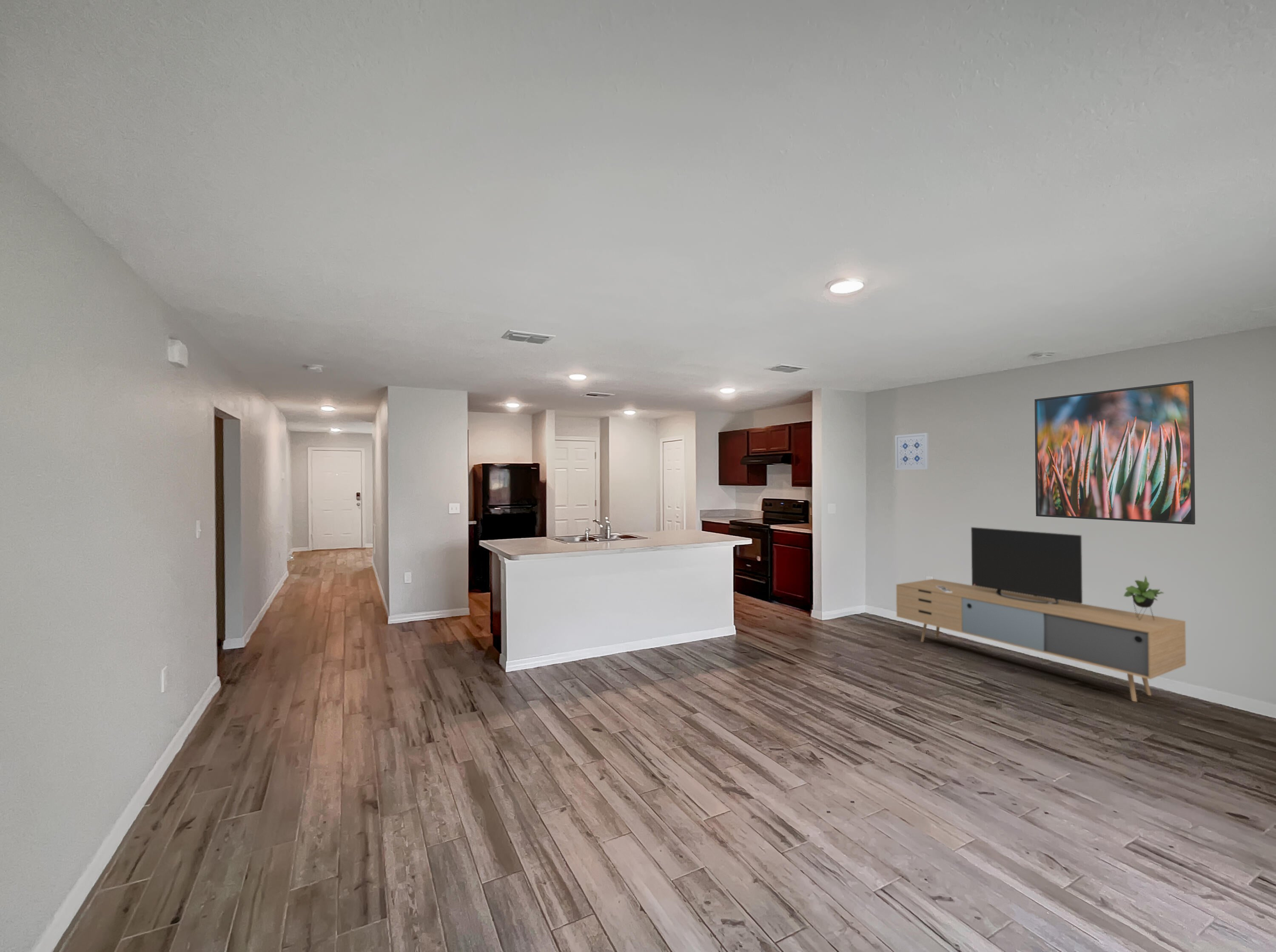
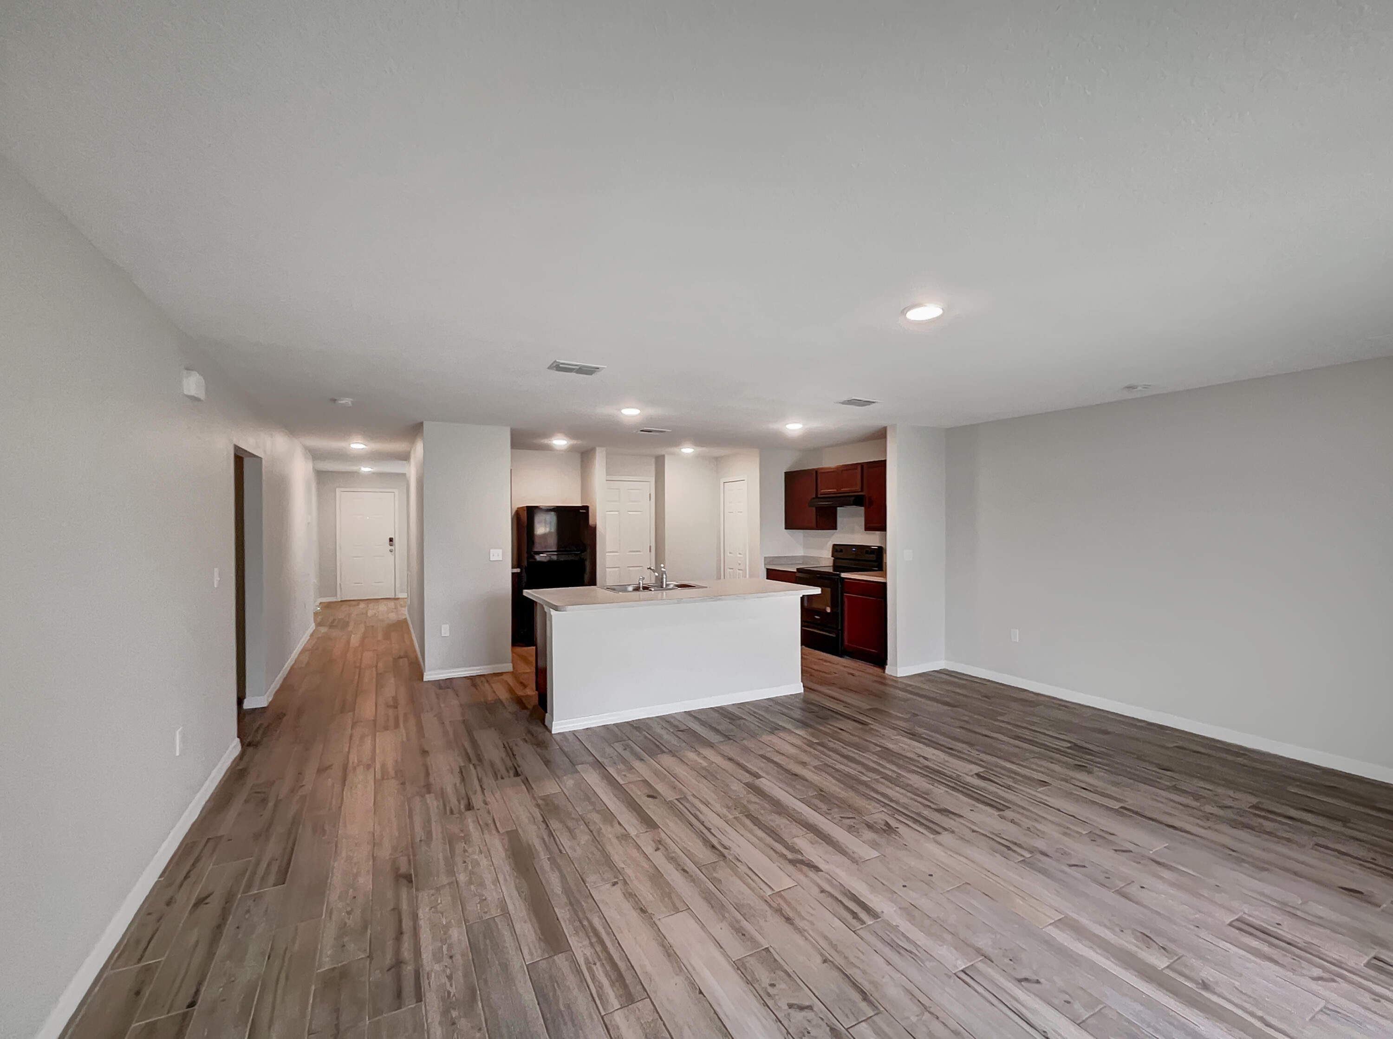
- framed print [1034,380,1196,525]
- wall art [894,432,929,470]
- media console [896,527,1186,702]
